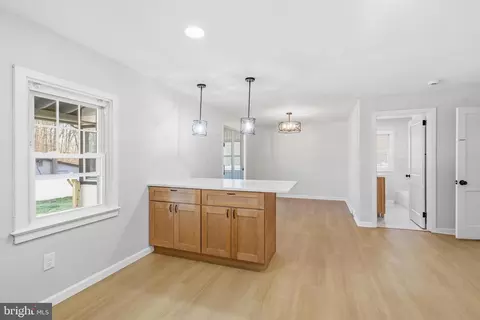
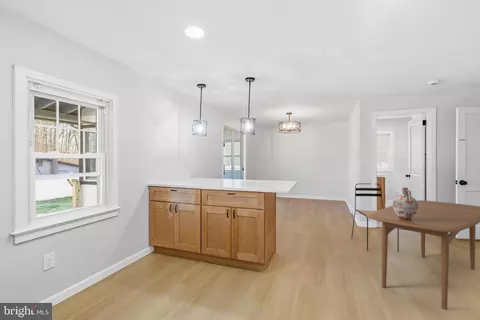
+ dining table [368,199,480,311]
+ ceramic jug [392,187,418,221]
+ dining chair [350,182,400,253]
